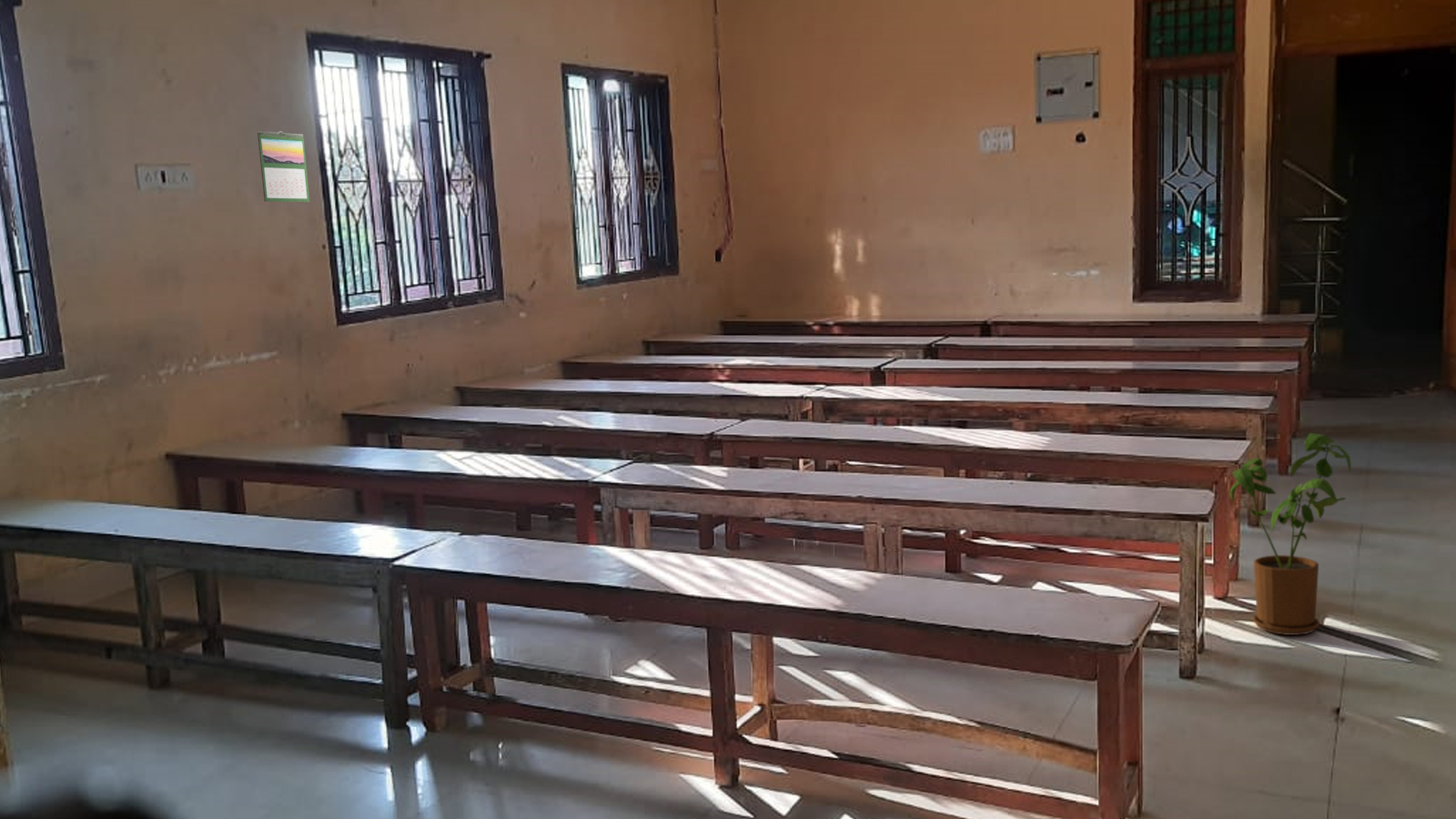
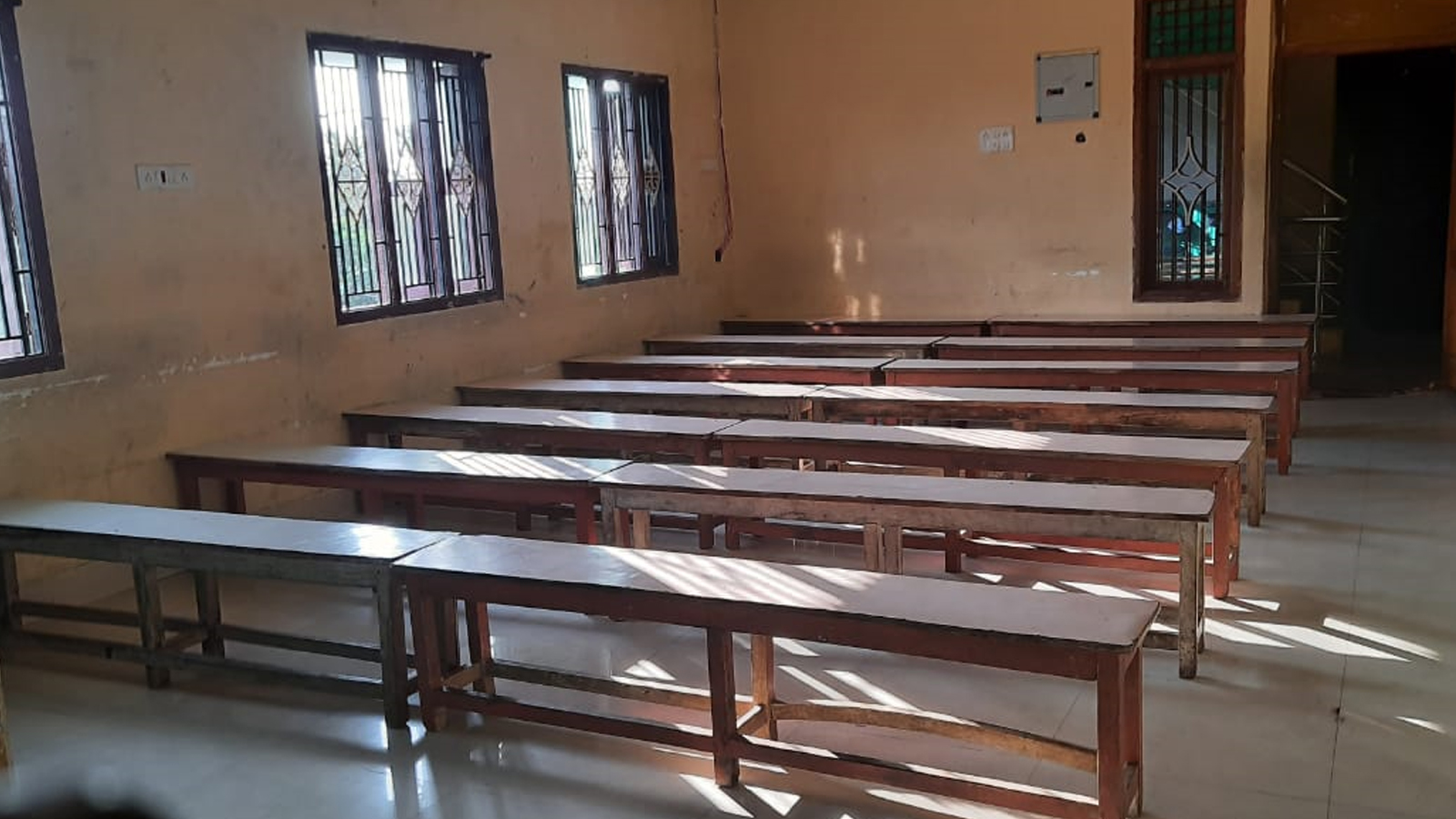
- calendar [257,130,310,203]
- house plant [1229,432,1353,636]
